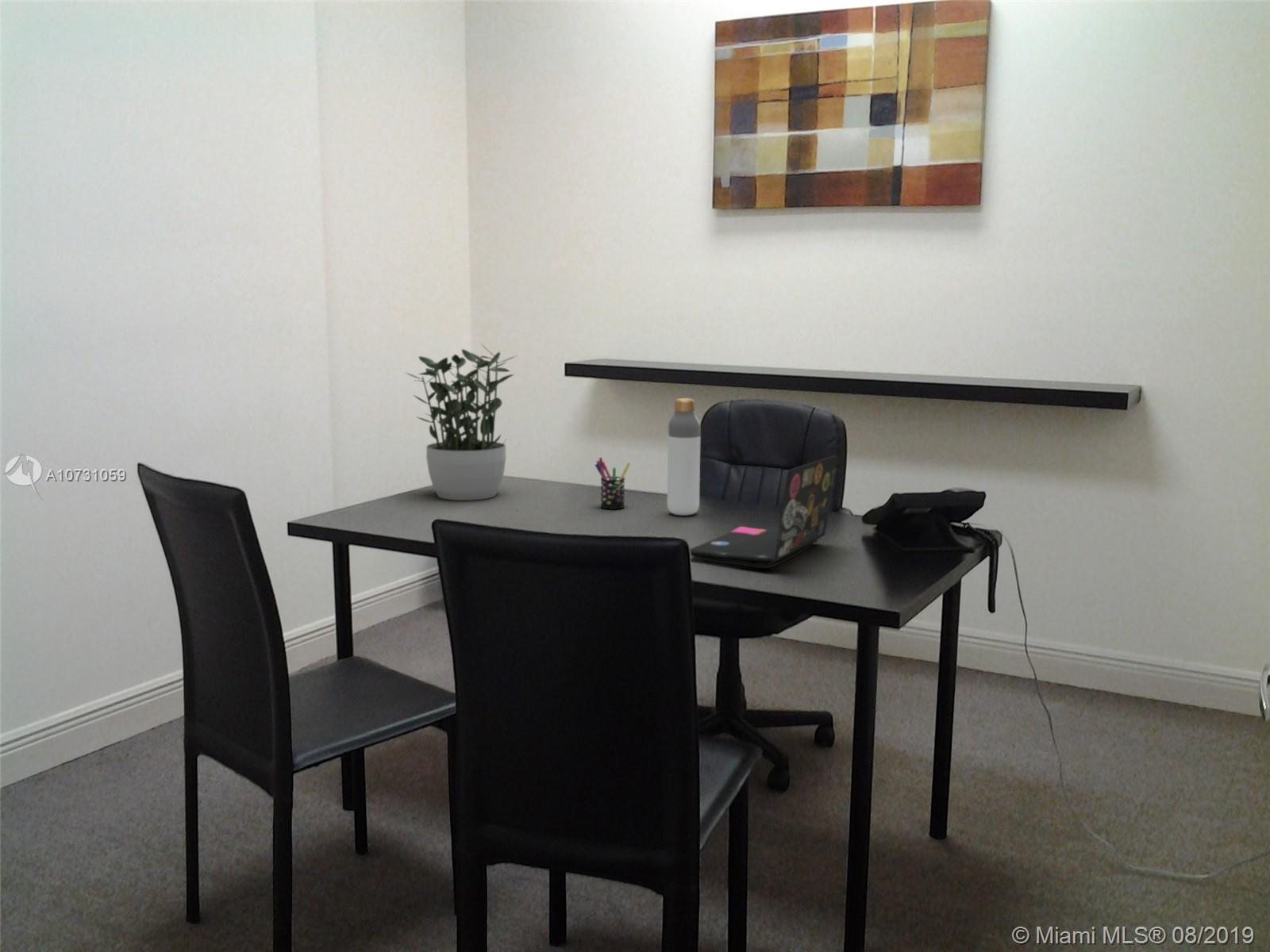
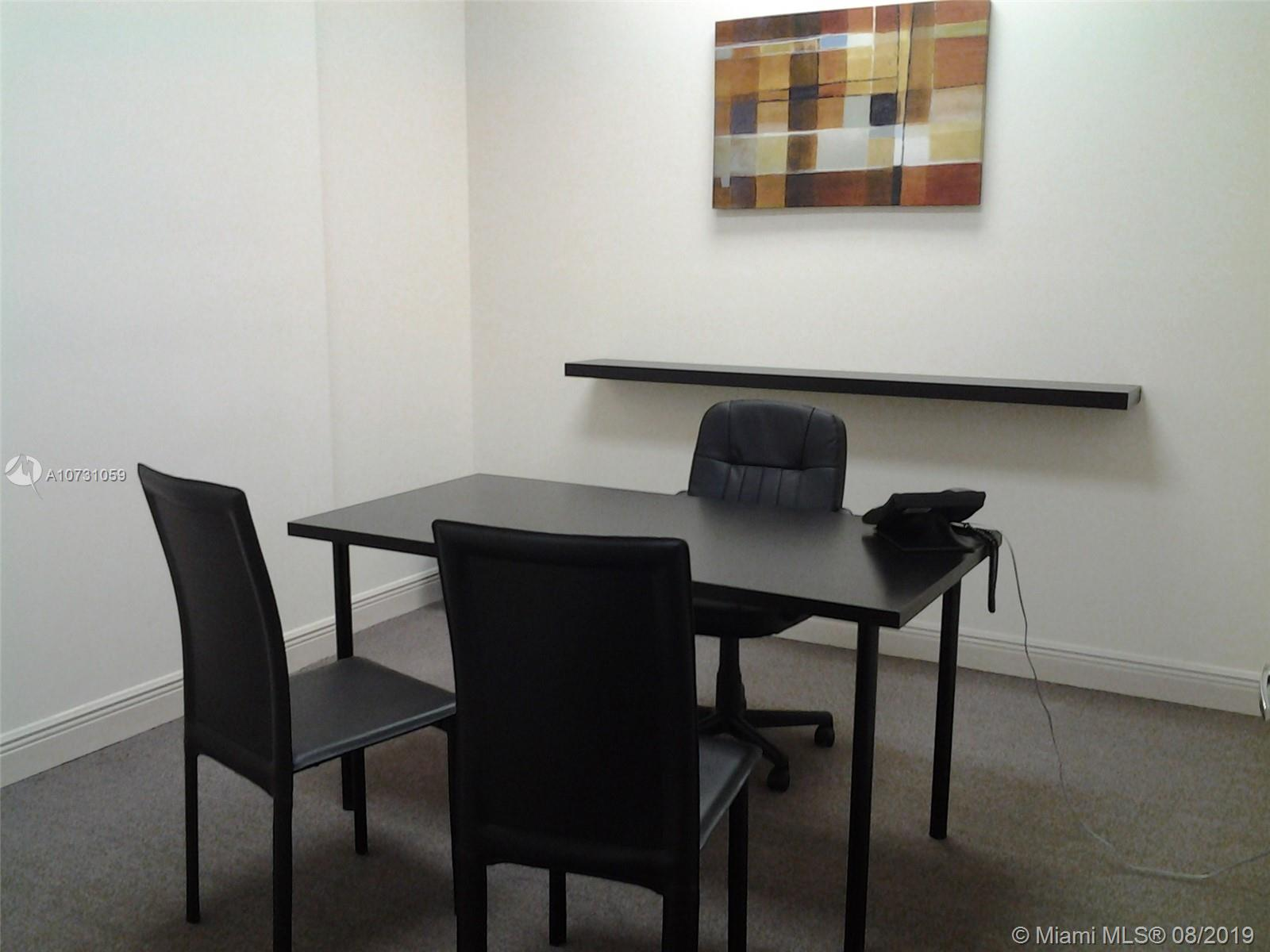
- laptop [689,455,838,569]
- pen holder [594,457,631,510]
- bottle [666,397,702,516]
- potted plant [404,343,518,501]
